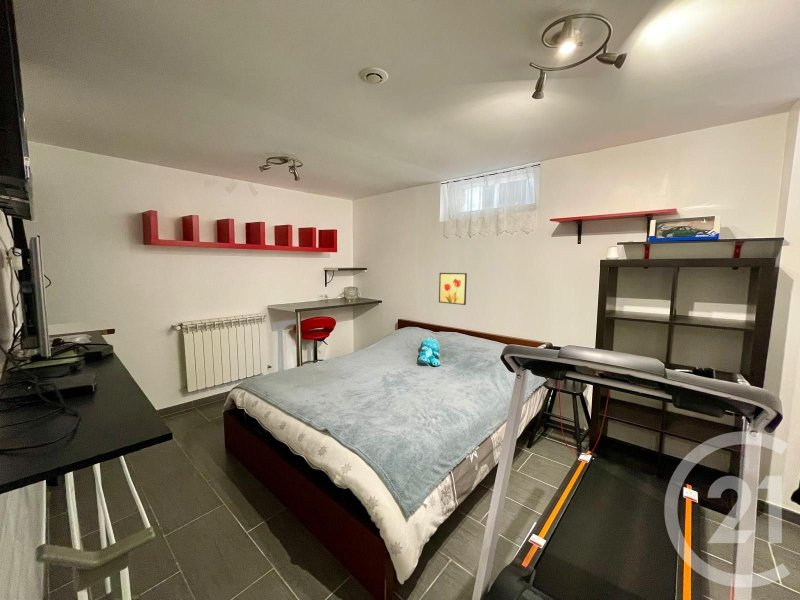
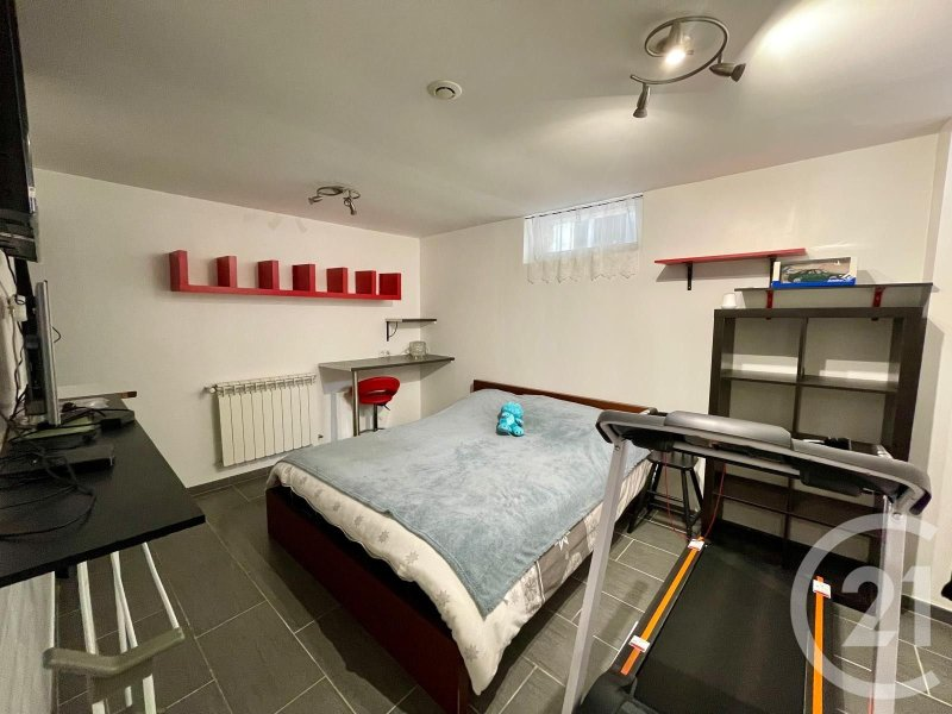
- wall art [438,272,468,306]
